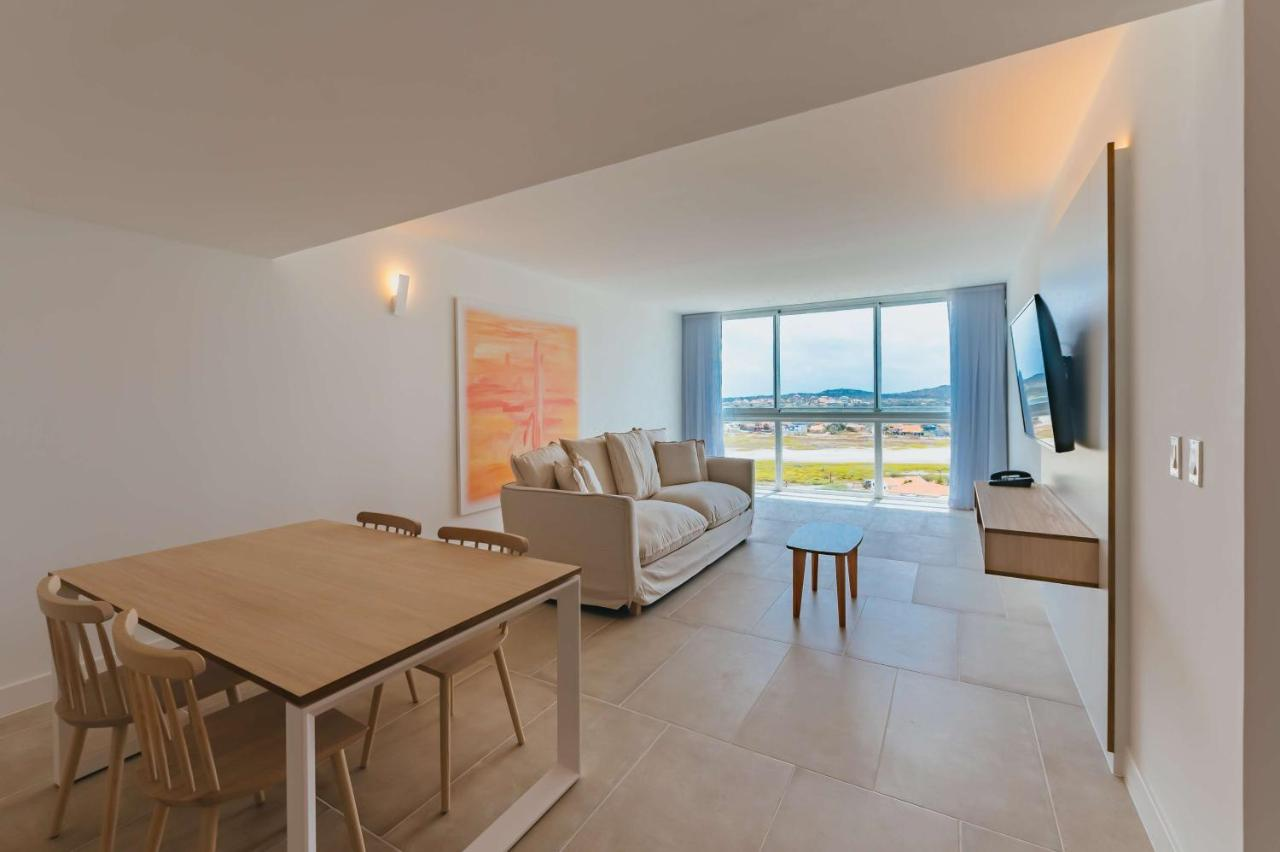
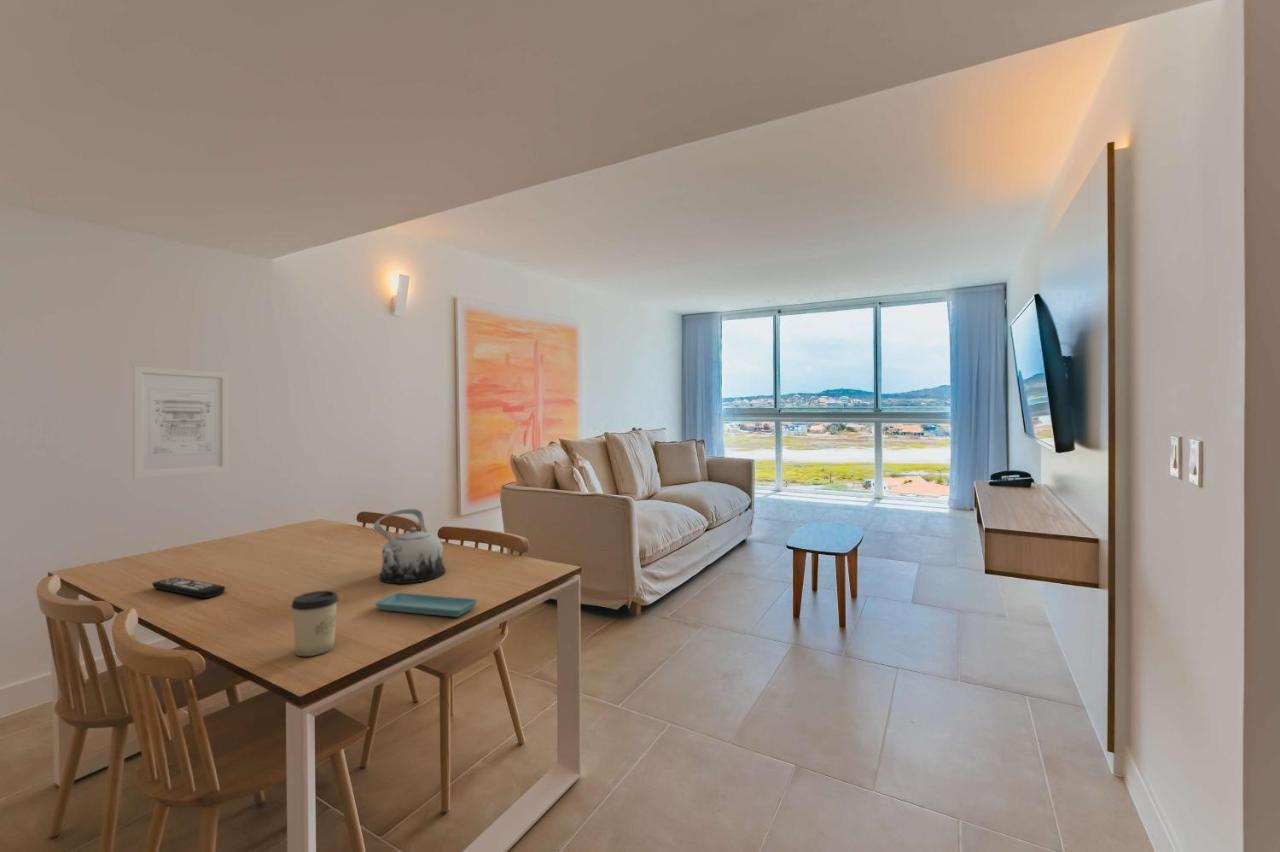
+ wall art [132,365,230,479]
+ teapot [373,508,447,584]
+ cup [290,590,340,657]
+ saucer [374,592,479,618]
+ remote control [151,577,226,599]
